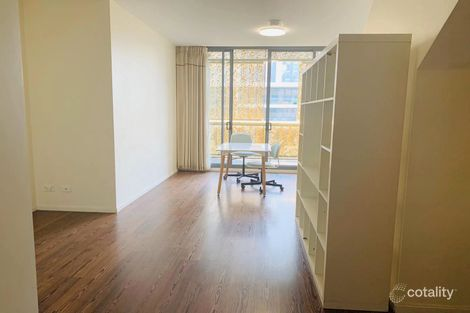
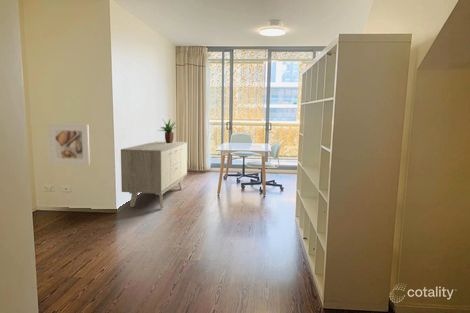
+ sideboard [120,140,188,209]
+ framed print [48,123,91,166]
+ potted plant [158,118,177,143]
